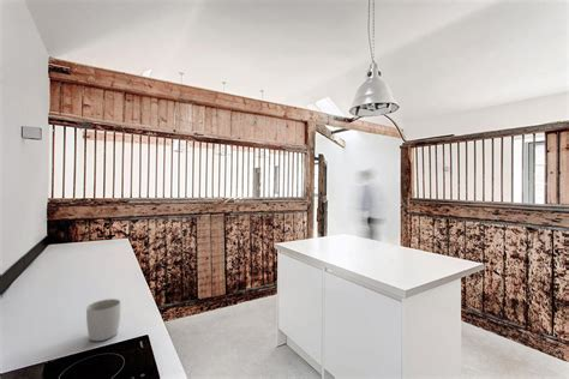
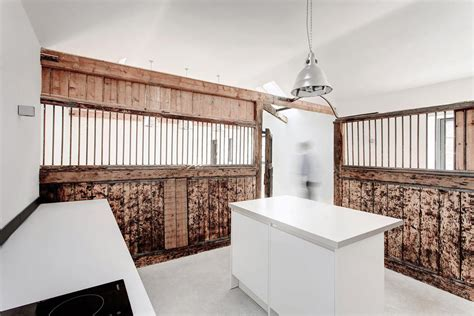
- mug [85,297,121,342]
